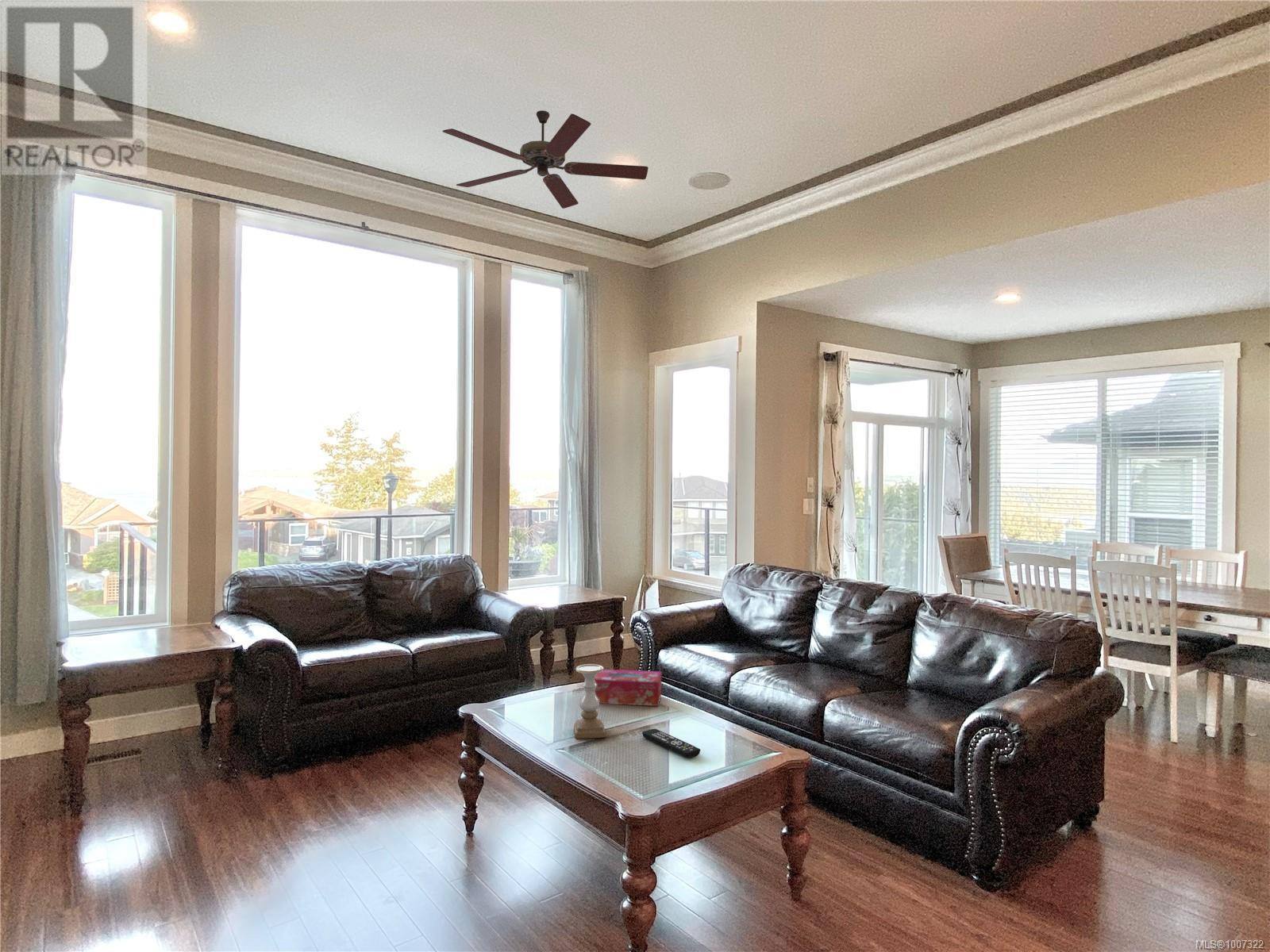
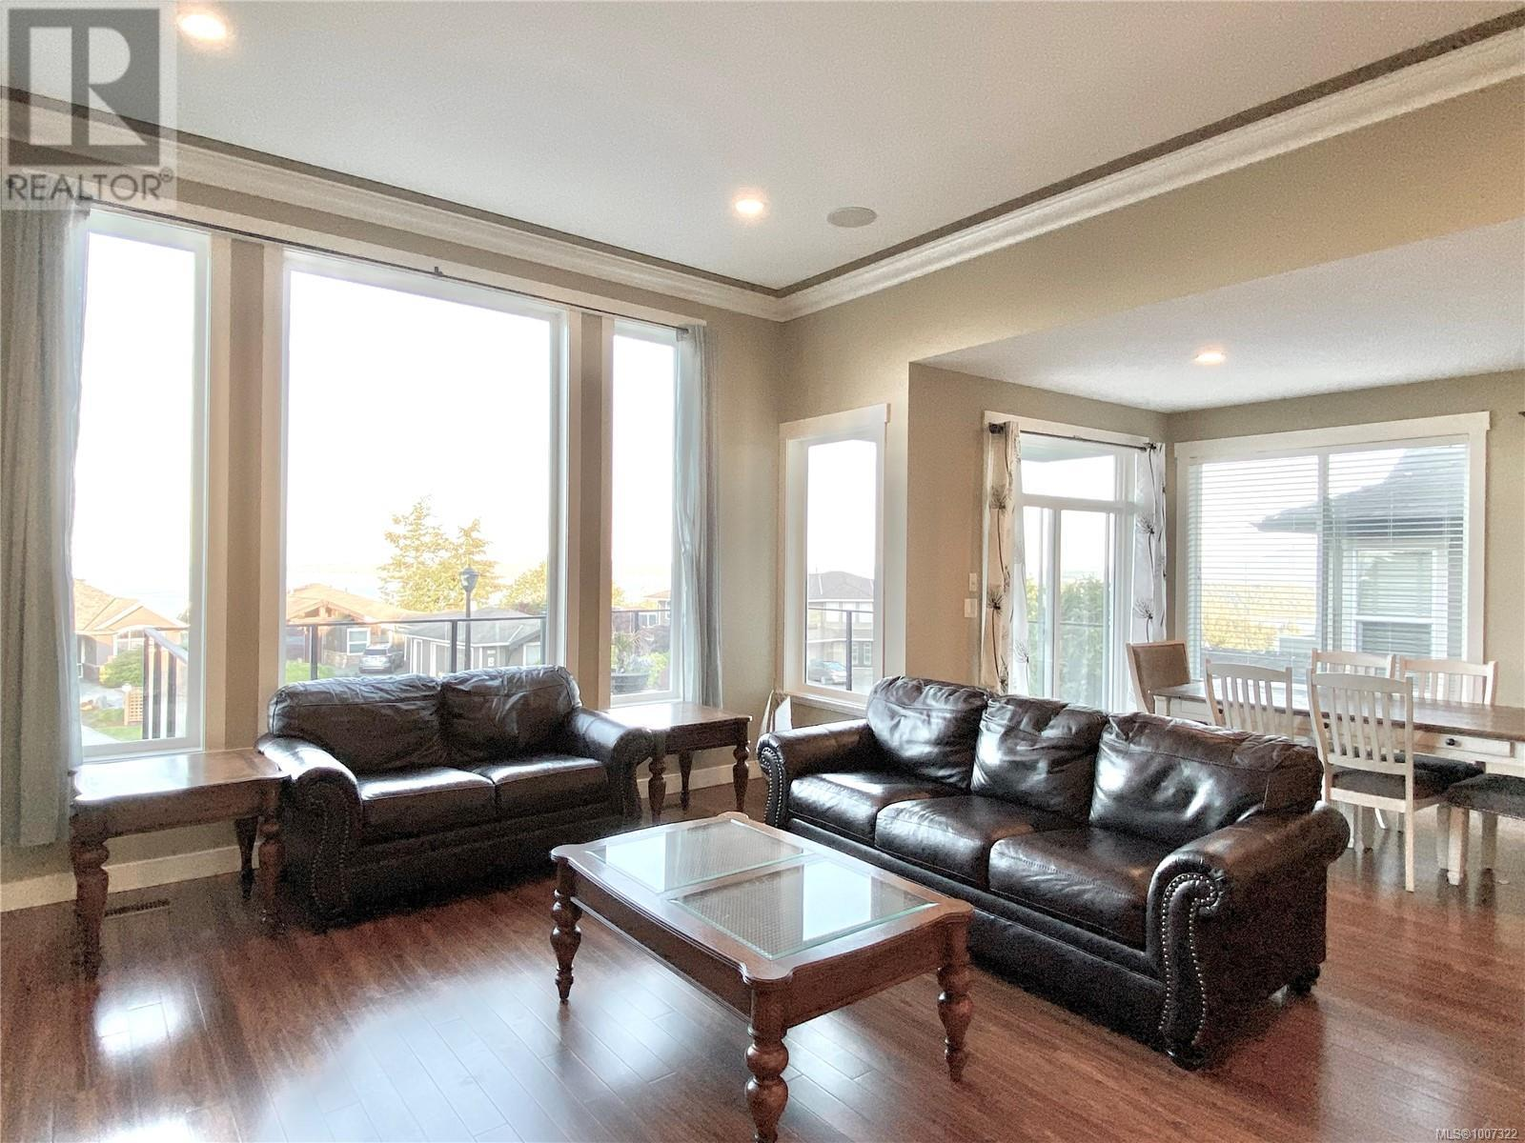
- tissue box [595,669,662,707]
- ceiling fan [441,109,649,209]
- remote control [641,728,701,759]
- candle holder [573,663,606,739]
